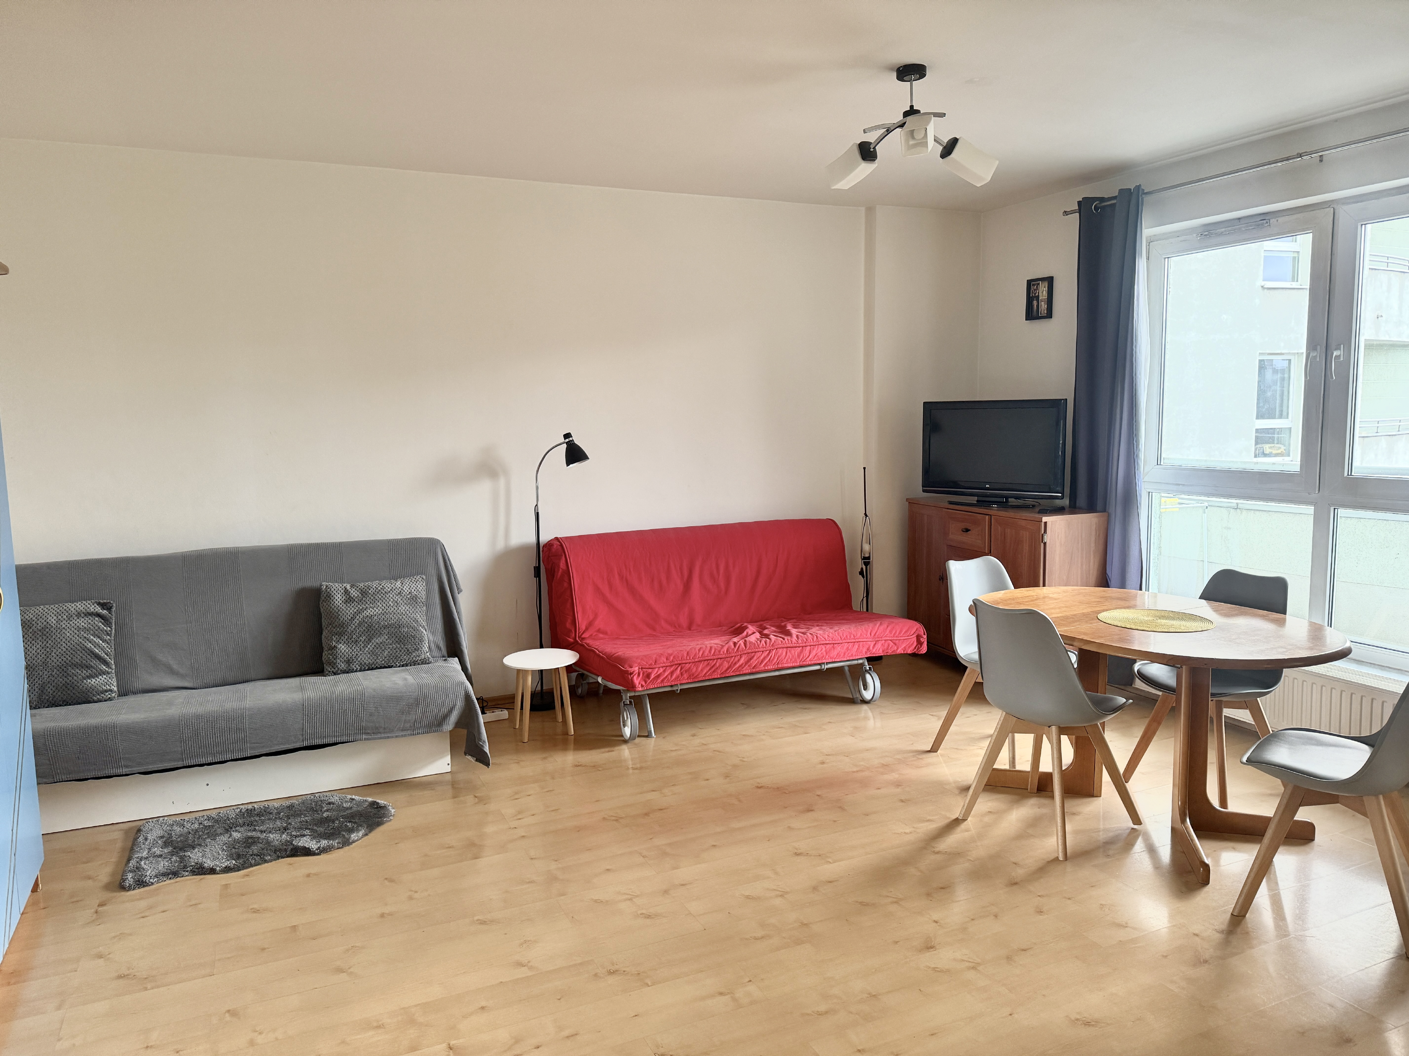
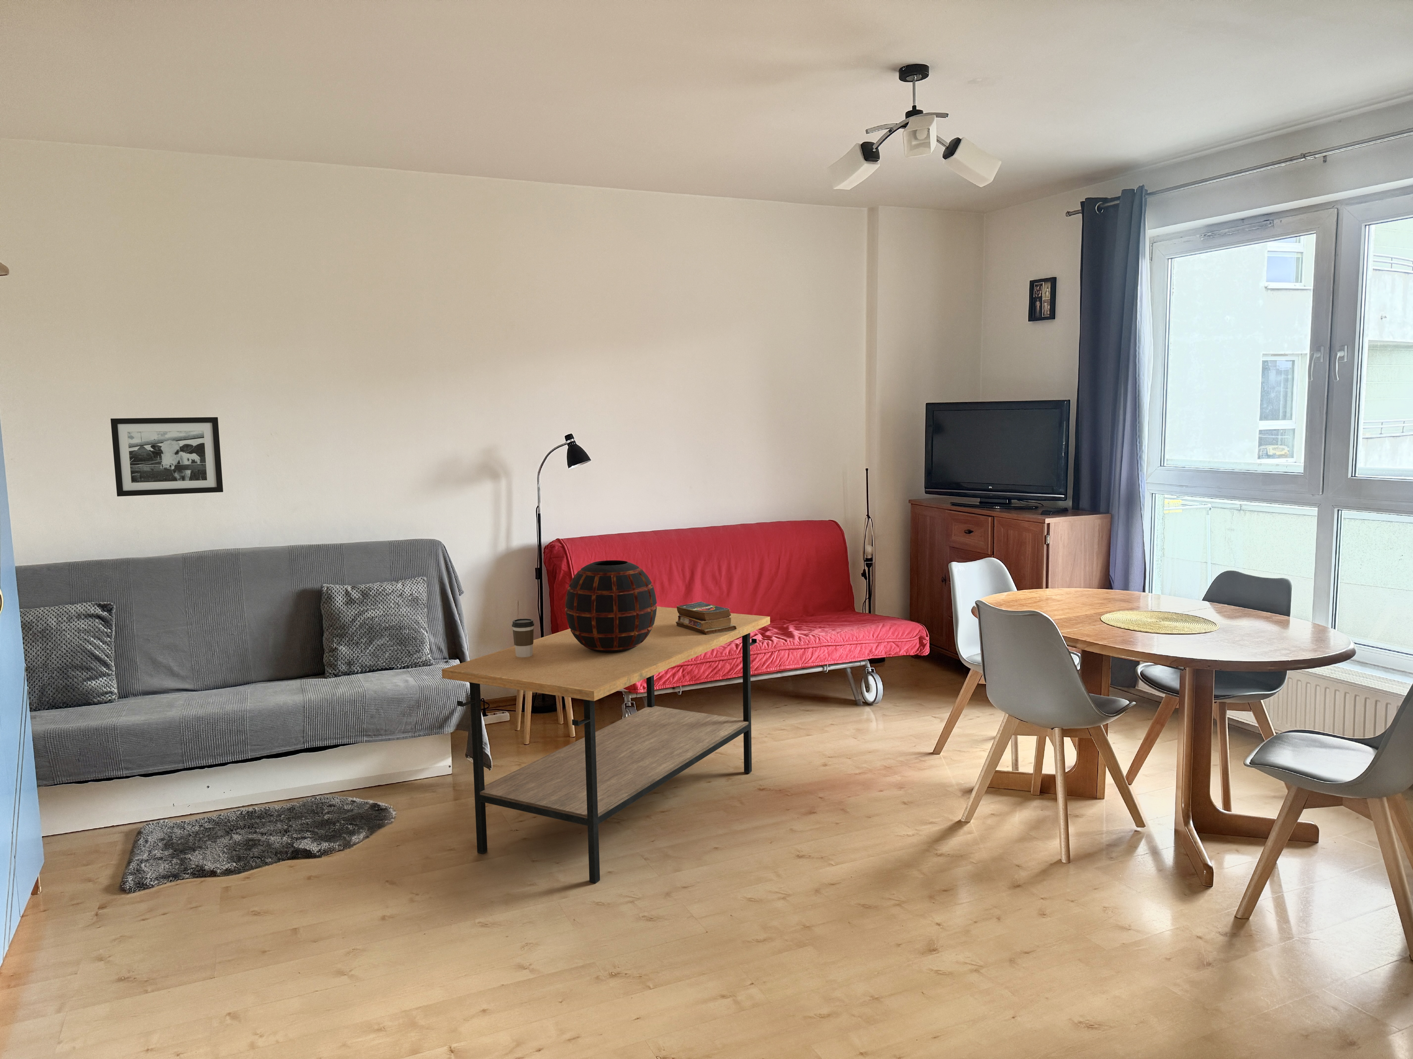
+ decorative vase [565,560,658,653]
+ coffee table [442,606,770,883]
+ picture frame [110,417,224,497]
+ coffee cup [512,618,535,657]
+ books [675,601,737,635]
